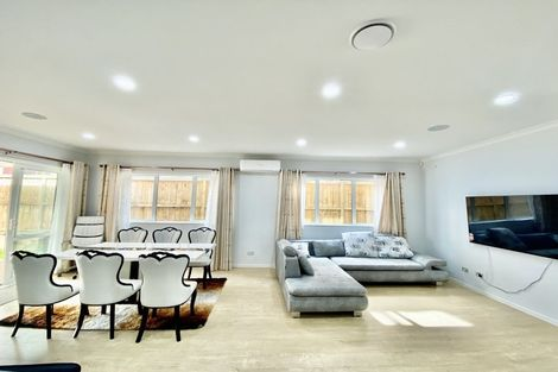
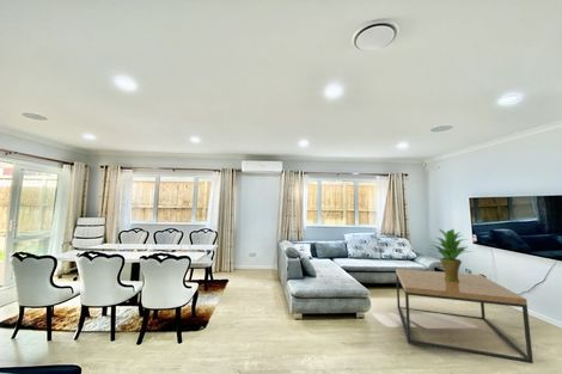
+ coffee table [395,268,534,364]
+ potted plant [429,228,475,282]
